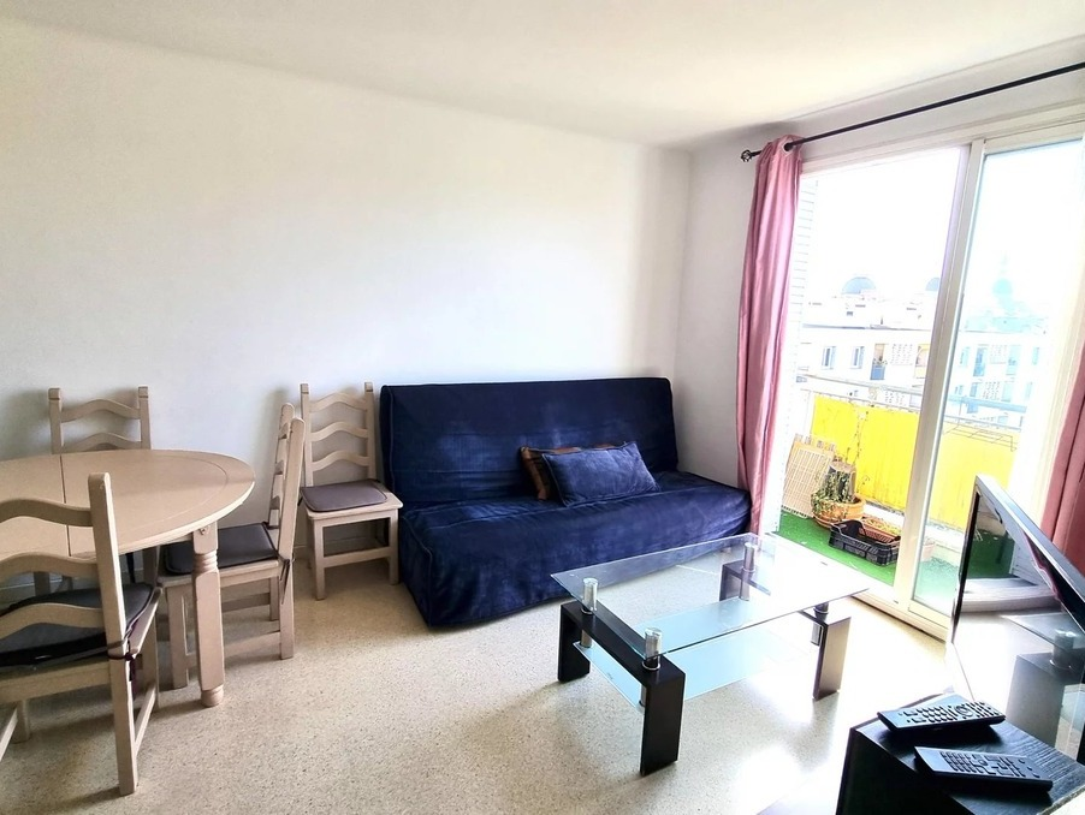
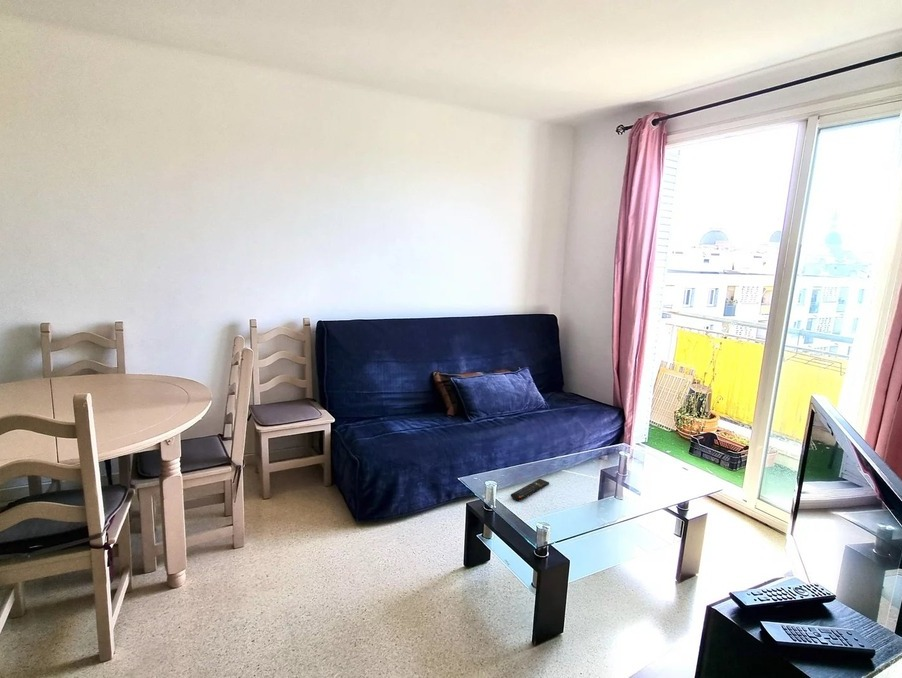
+ remote control [510,478,550,502]
